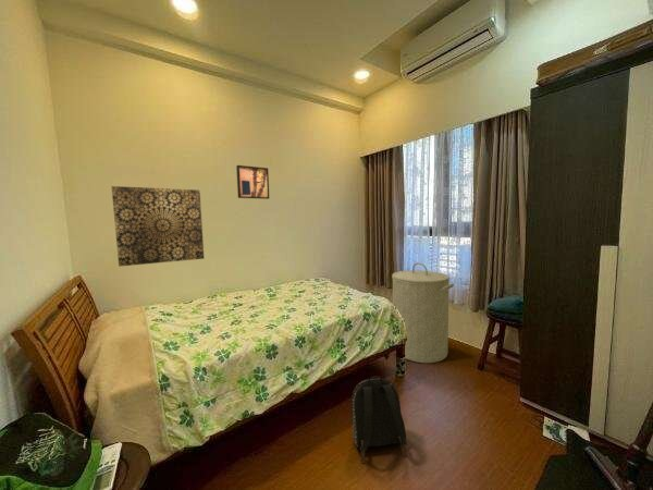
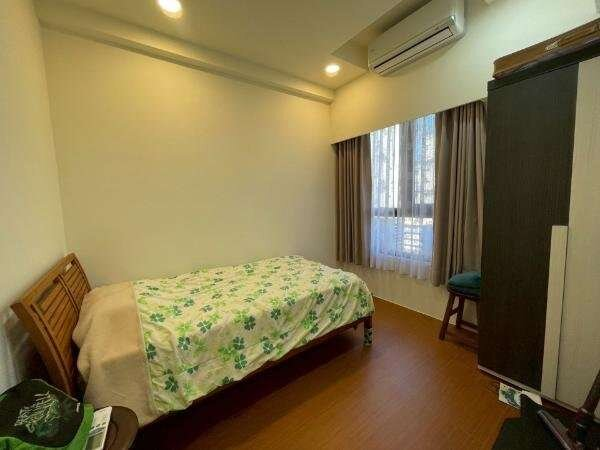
- wall art [111,185,205,268]
- backpack [350,375,408,464]
- wall art [235,164,270,200]
- laundry hamper [391,261,455,364]
